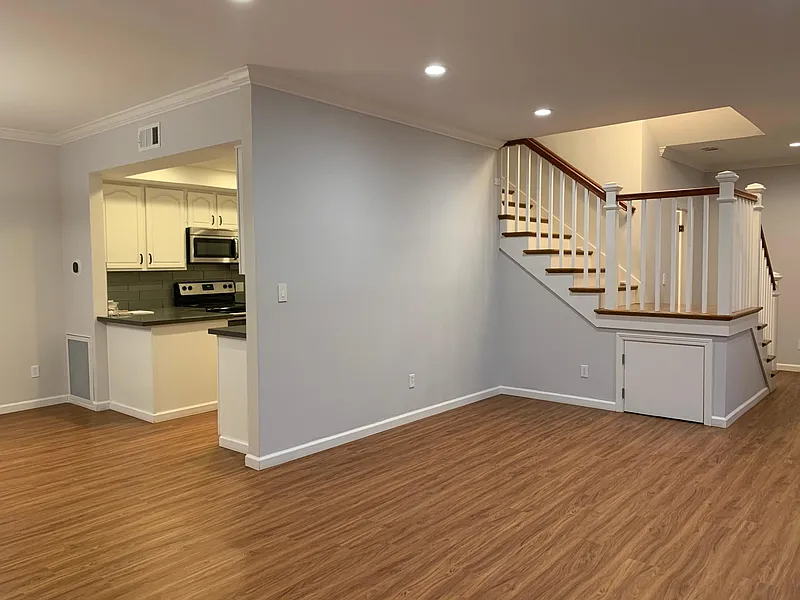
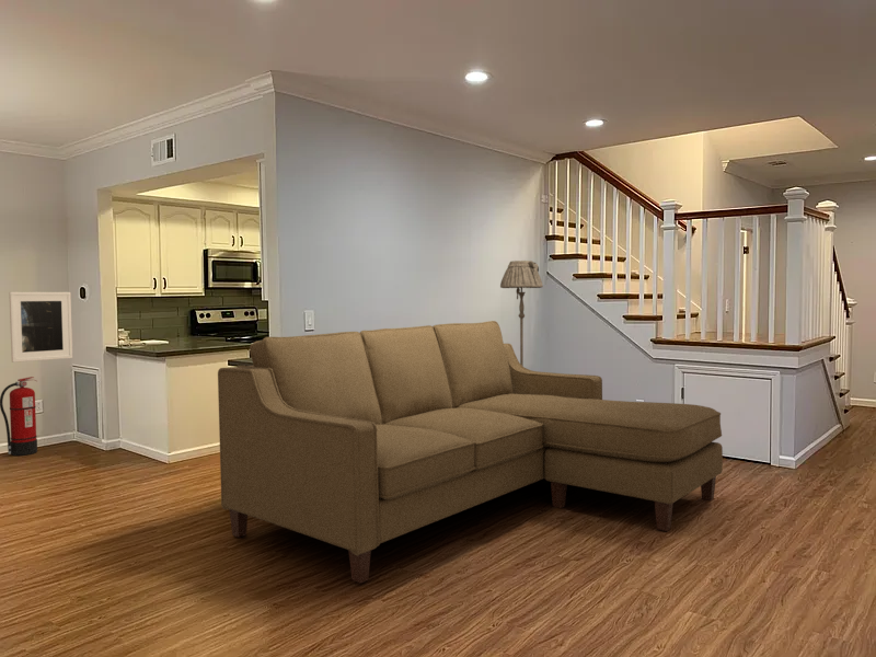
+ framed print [8,291,73,364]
+ fire extinguisher [0,376,38,457]
+ floor lamp [499,260,544,367]
+ sofa [217,320,724,584]
